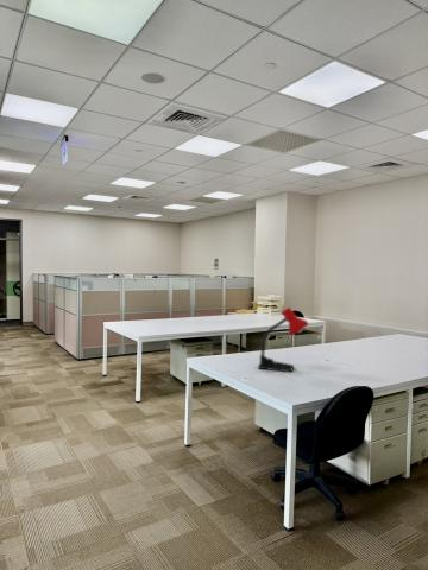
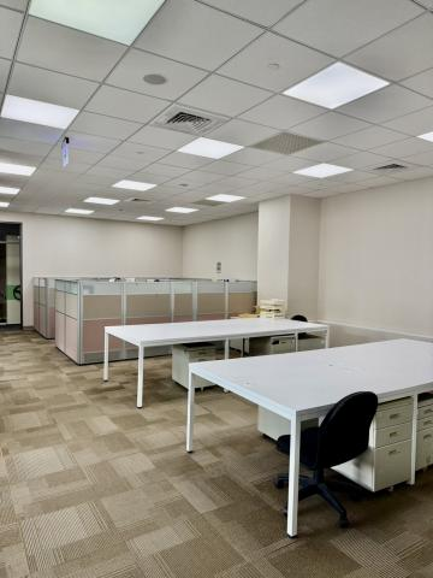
- desk lamp [257,305,310,373]
